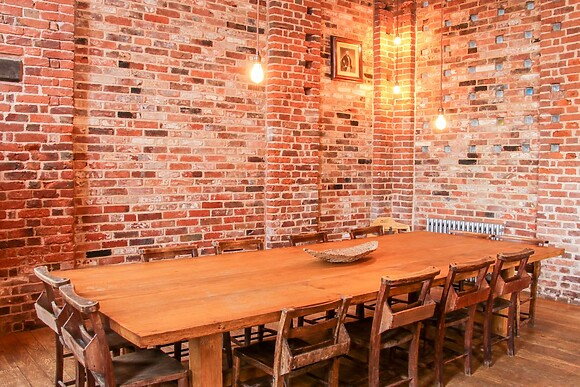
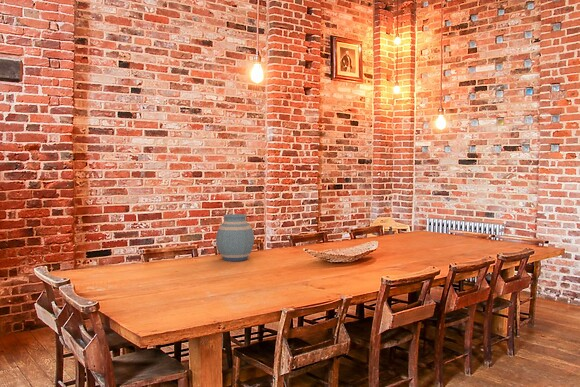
+ vase [215,213,255,262]
